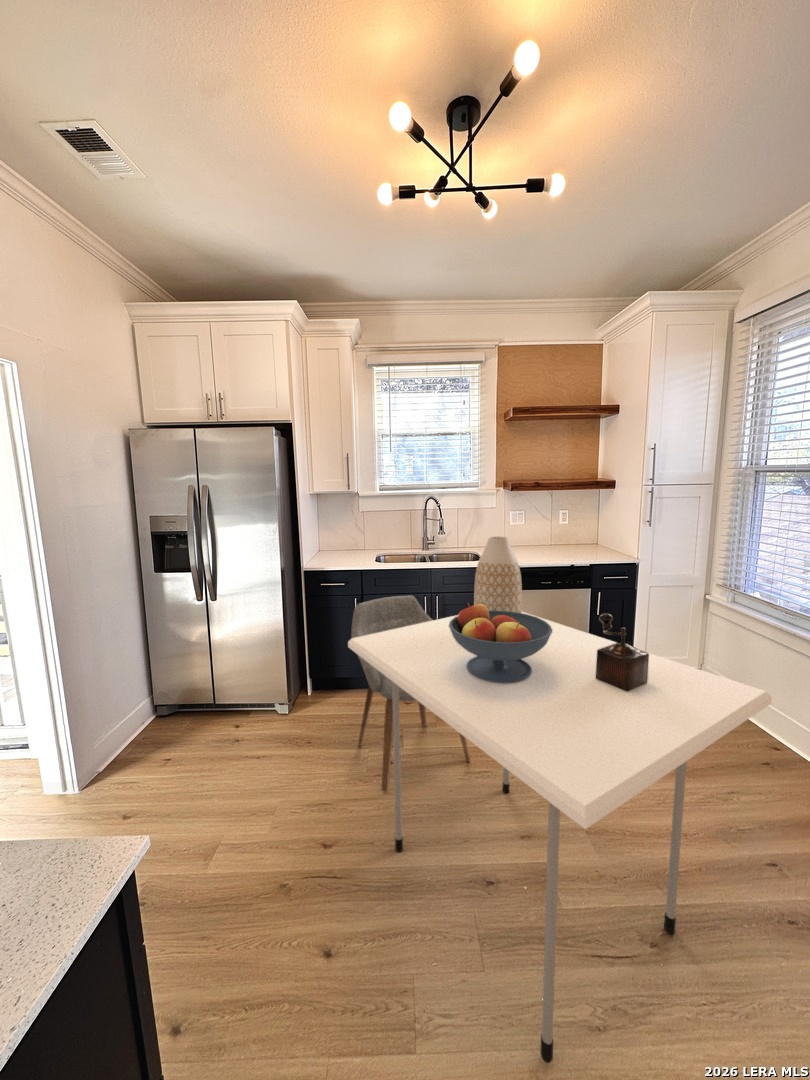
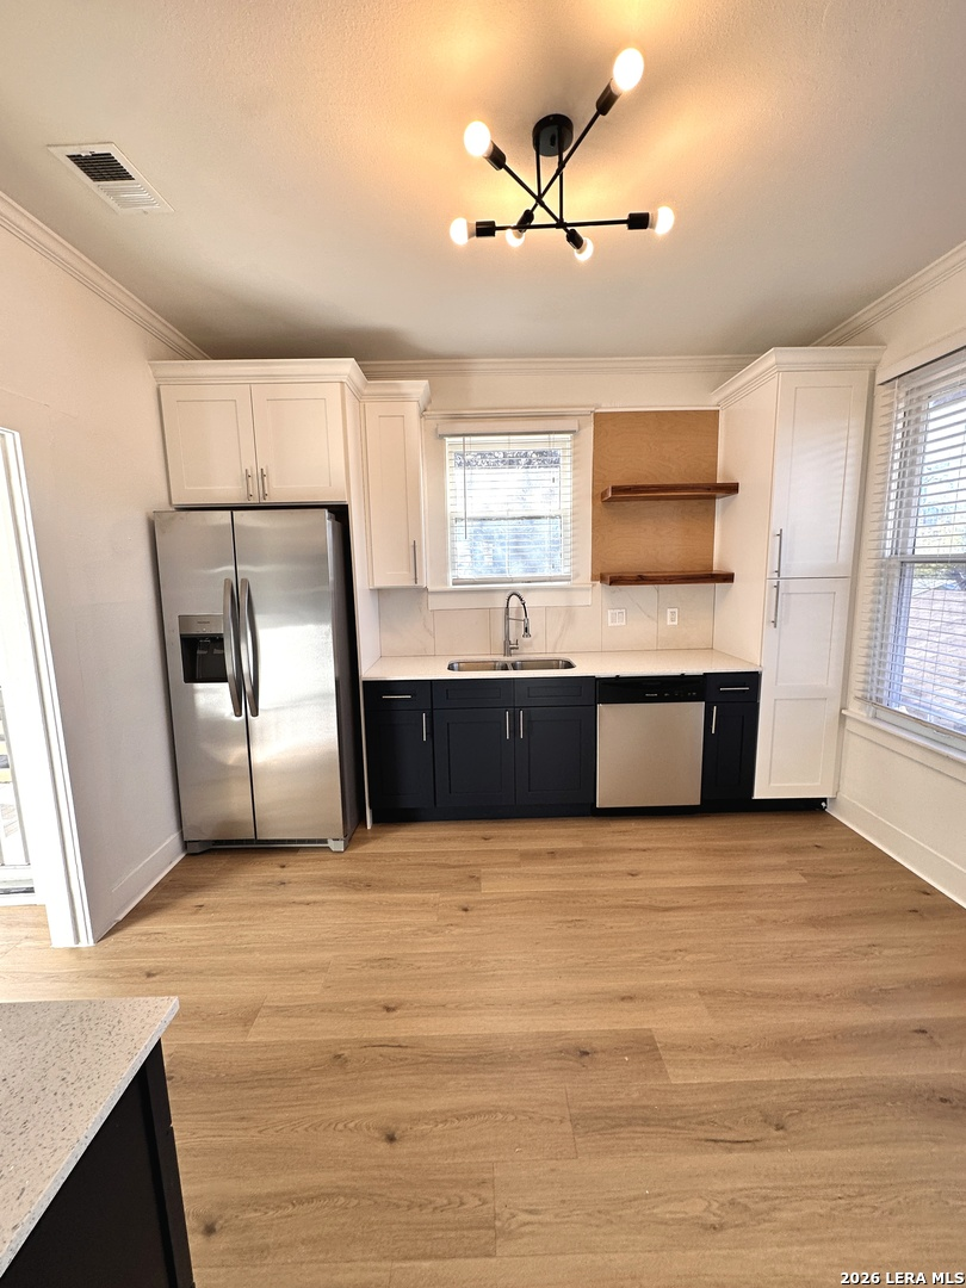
- fruit bowl [449,602,553,683]
- vase [473,536,523,613]
- dining table [347,611,773,1064]
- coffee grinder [595,612,649,692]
- chair [350,594,471,795]
